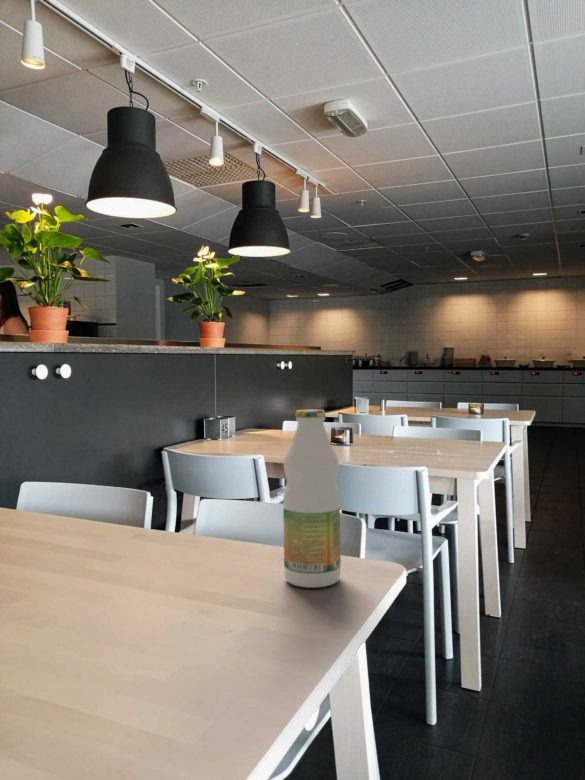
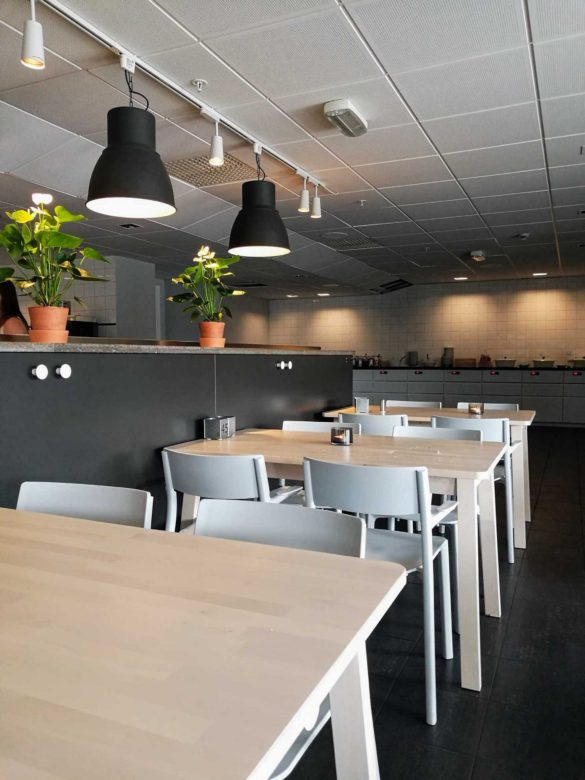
- bottle [282,409,342,589]
